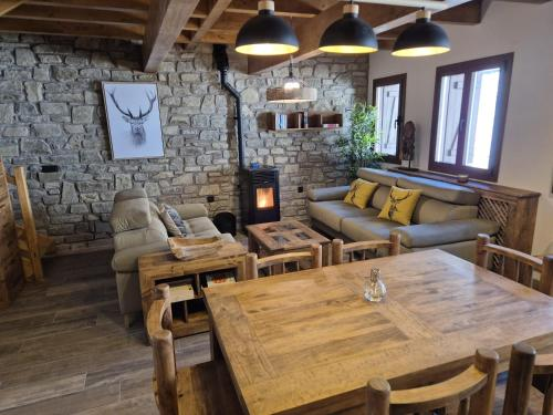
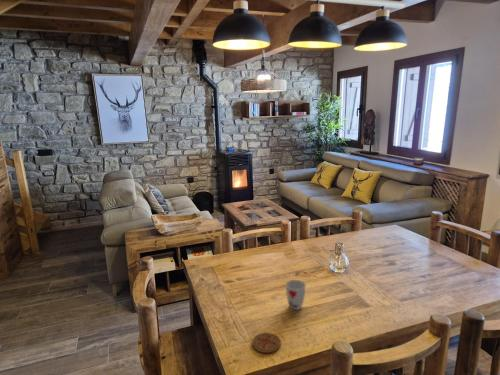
+ coaster [251,332,282,354]
+ cup [285,279,307,311]
